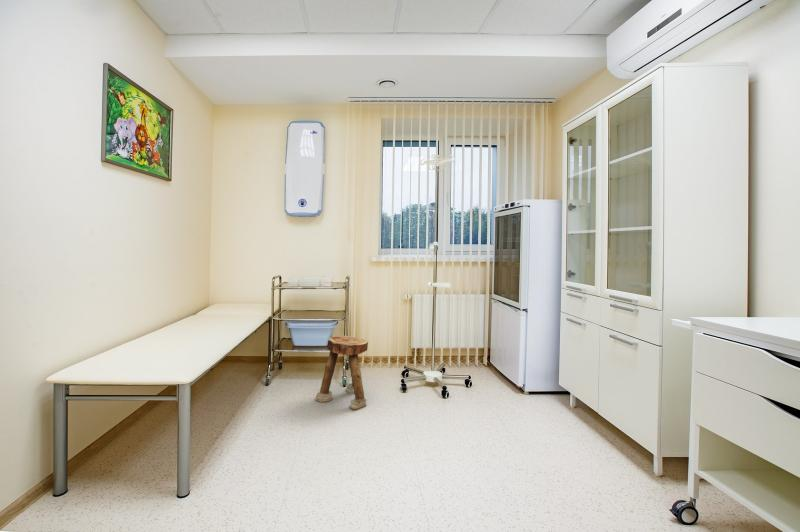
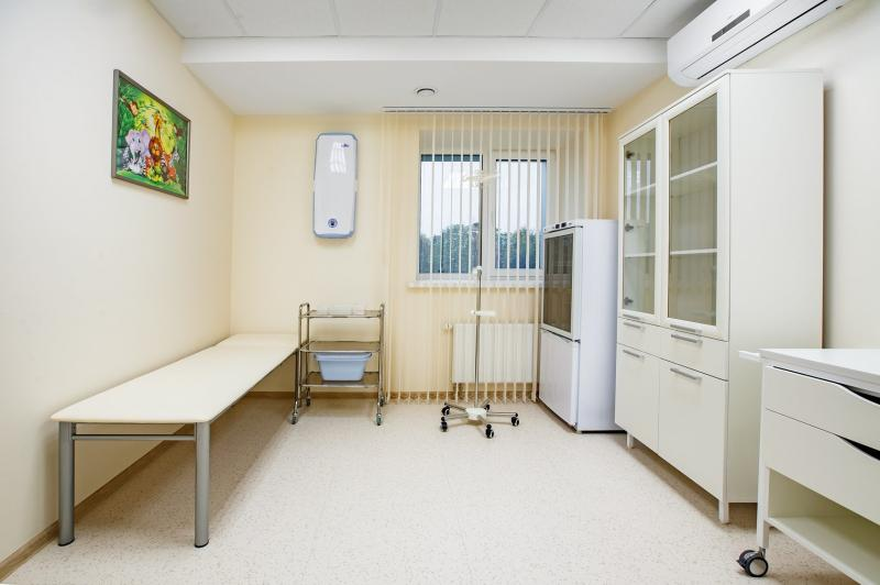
- stool [315,335,369,410]
